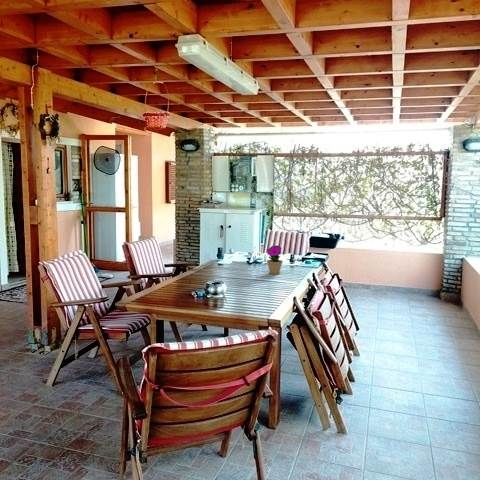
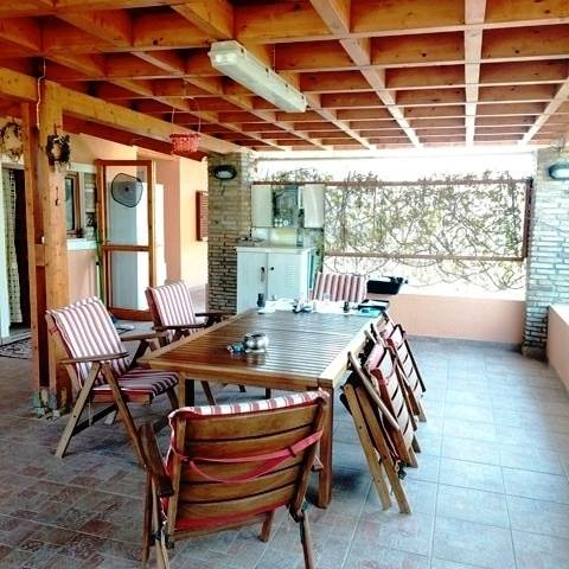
- flower pot [266,244,284,275]
